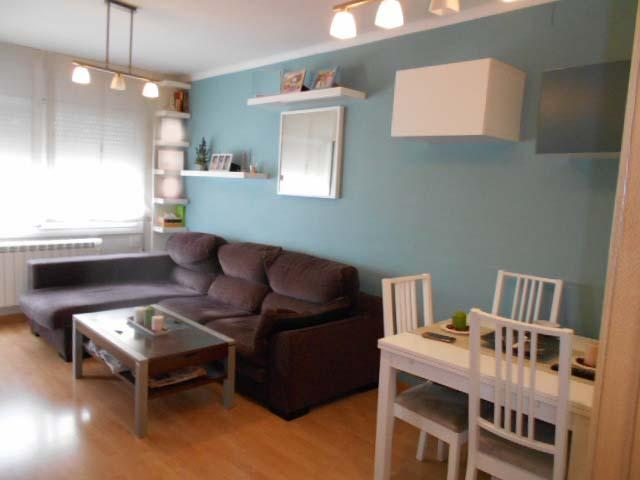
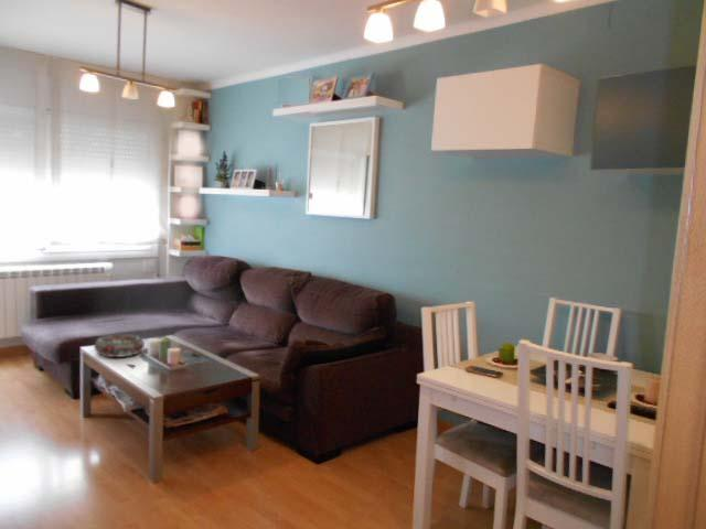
+ decorative bowl [94,333,146,358]
